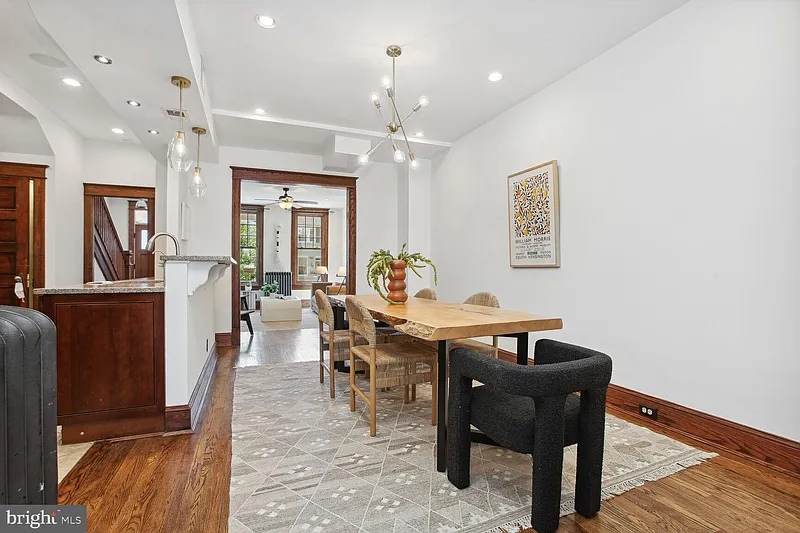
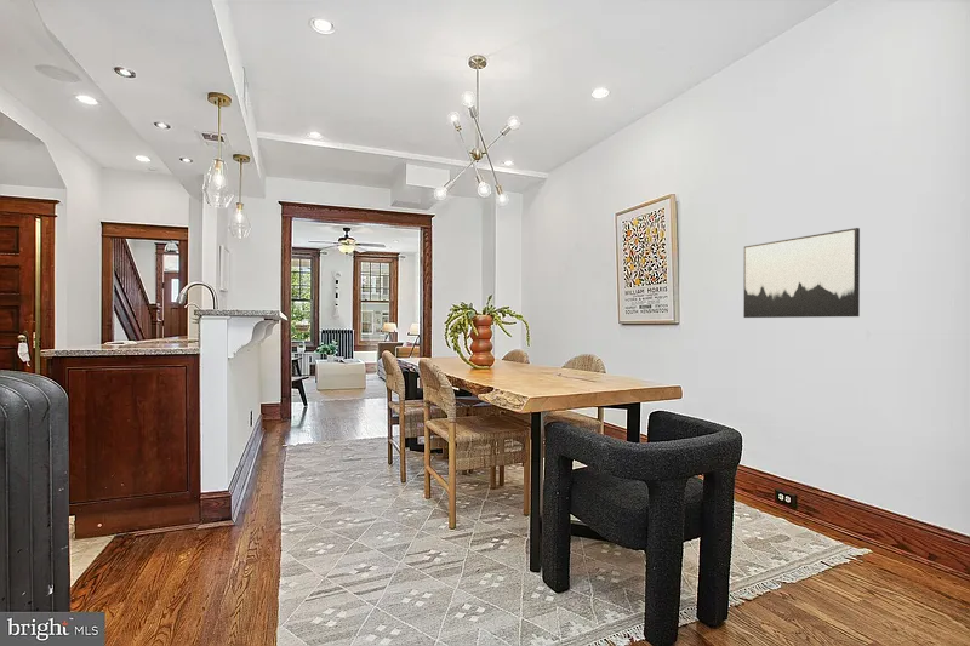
+ wall art [742,227,861,319]
